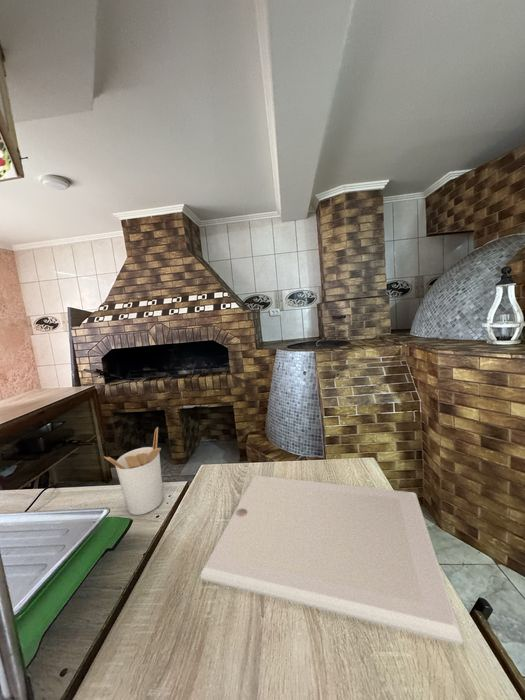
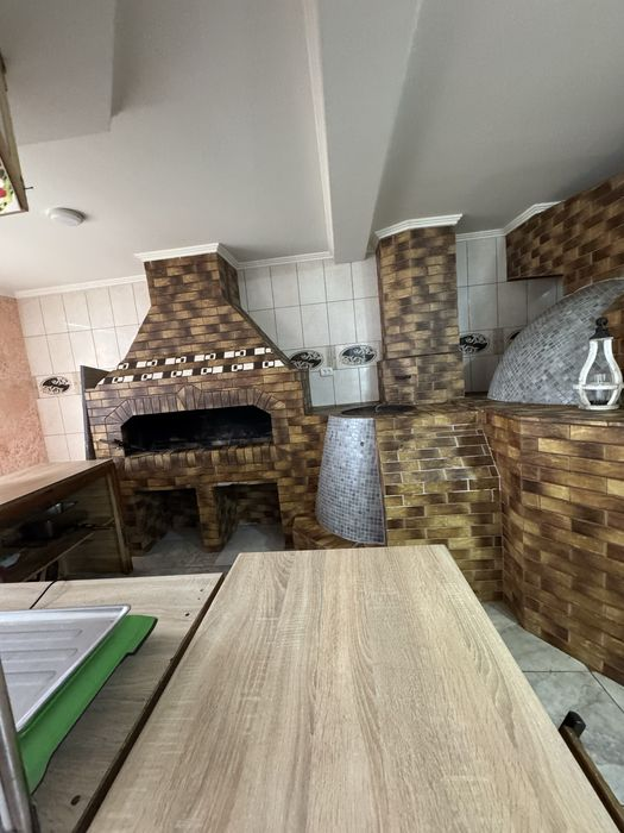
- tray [199,474,464,646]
- utensil holder [103,426,164,516]
